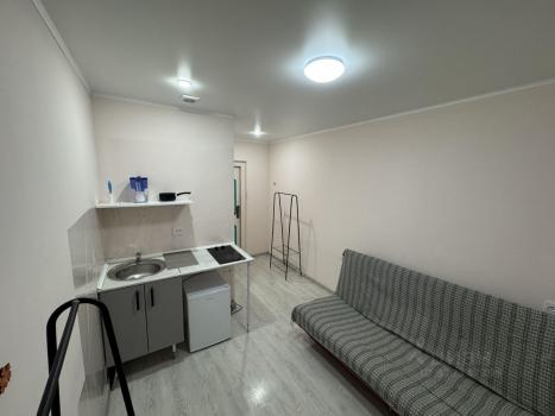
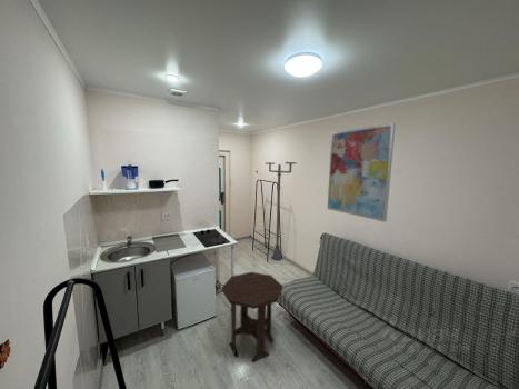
+ floor lamp [265,161,298,261]
+ wall art [327,122,397,223]
+ side table [221,271,283,363]
